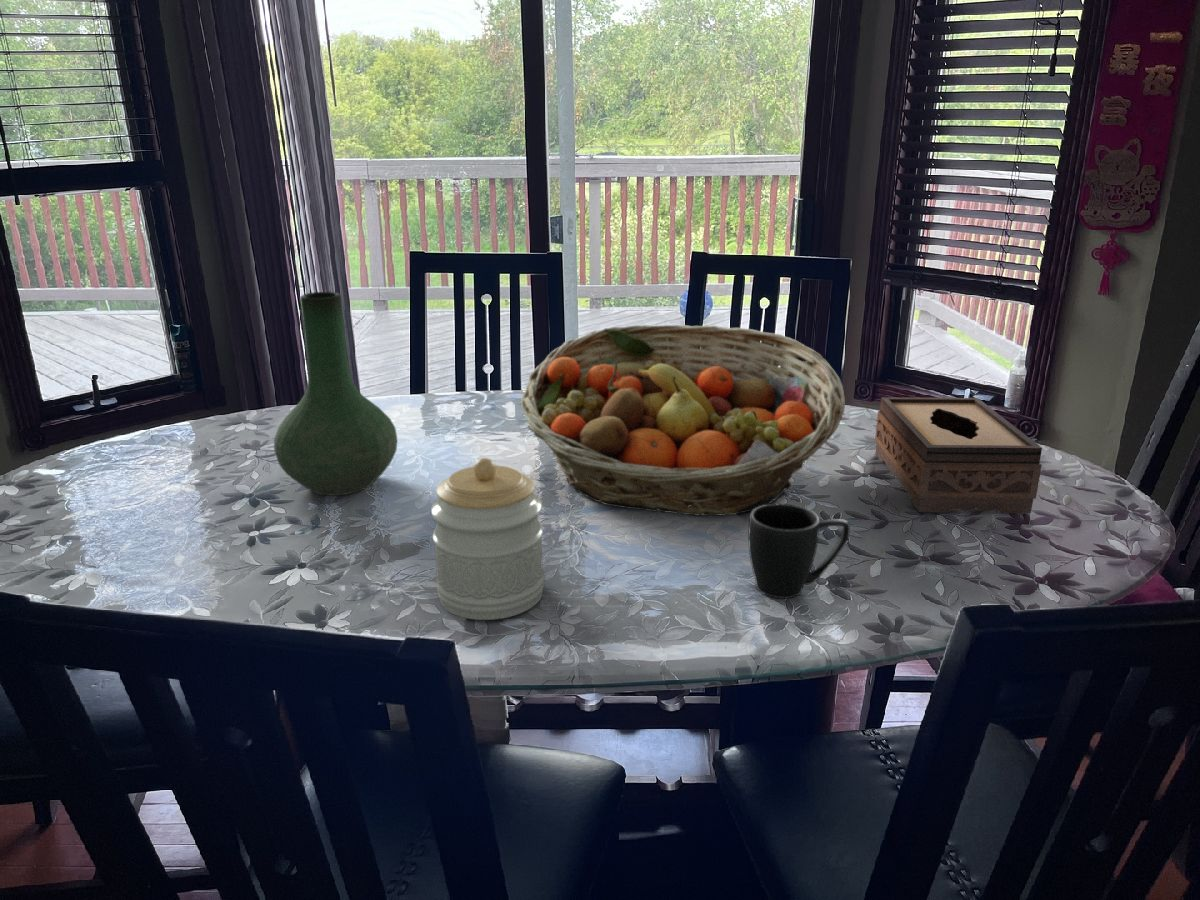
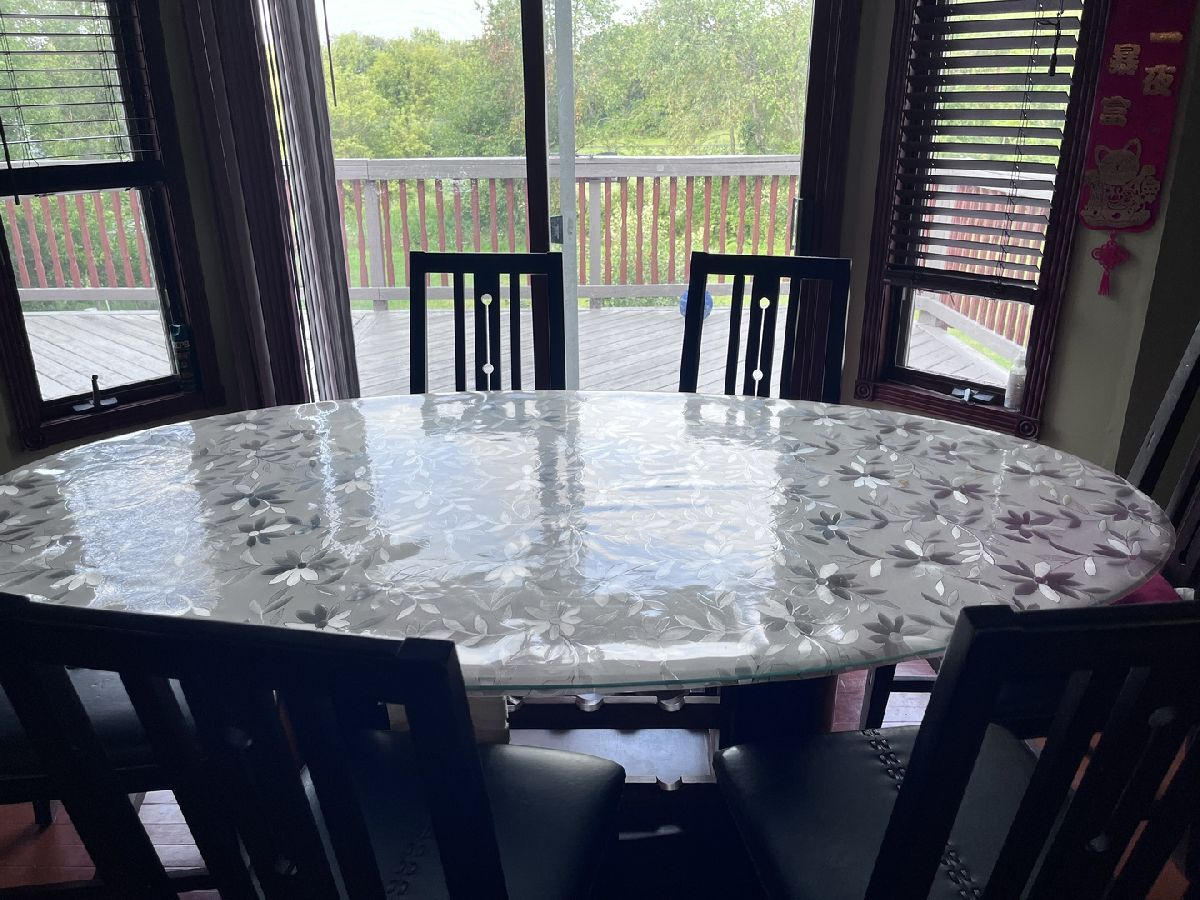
- jar [430,457,545,621]
- tissue box [874,396,1043,514]
- fruit basket [520,324,846,517]
- vase [273,291,398,496]
- mug [747,503,851,599]
